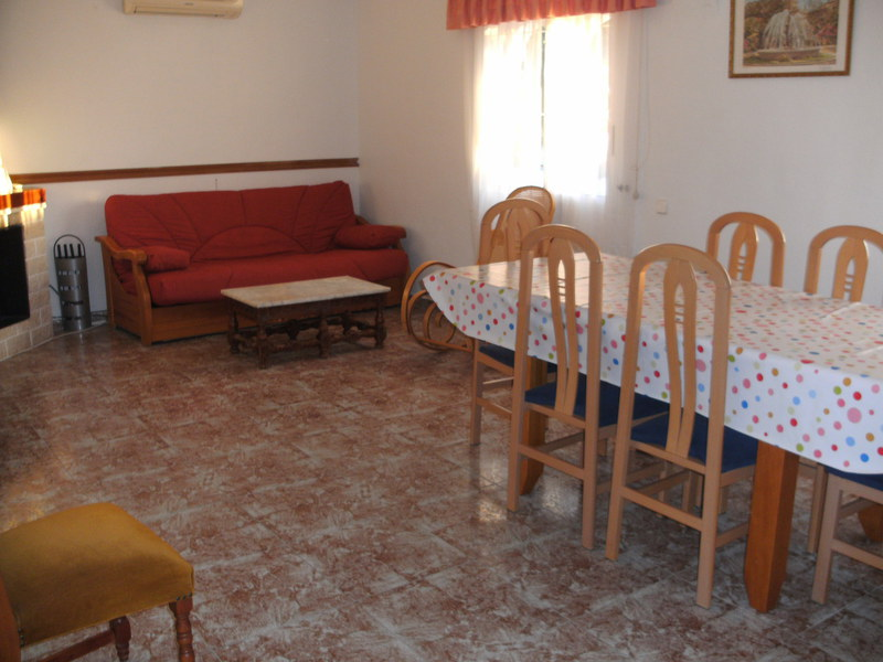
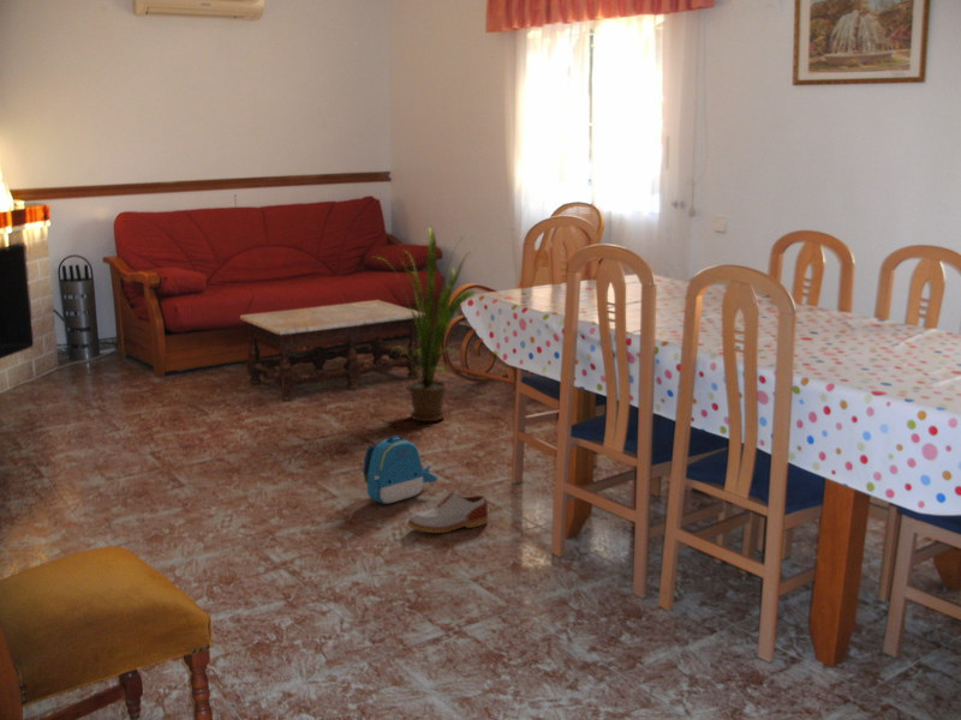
+ backpack [362,434,438,505]
+ house plant [370,226,477,422]
+ shoe [407,491,489,534]
